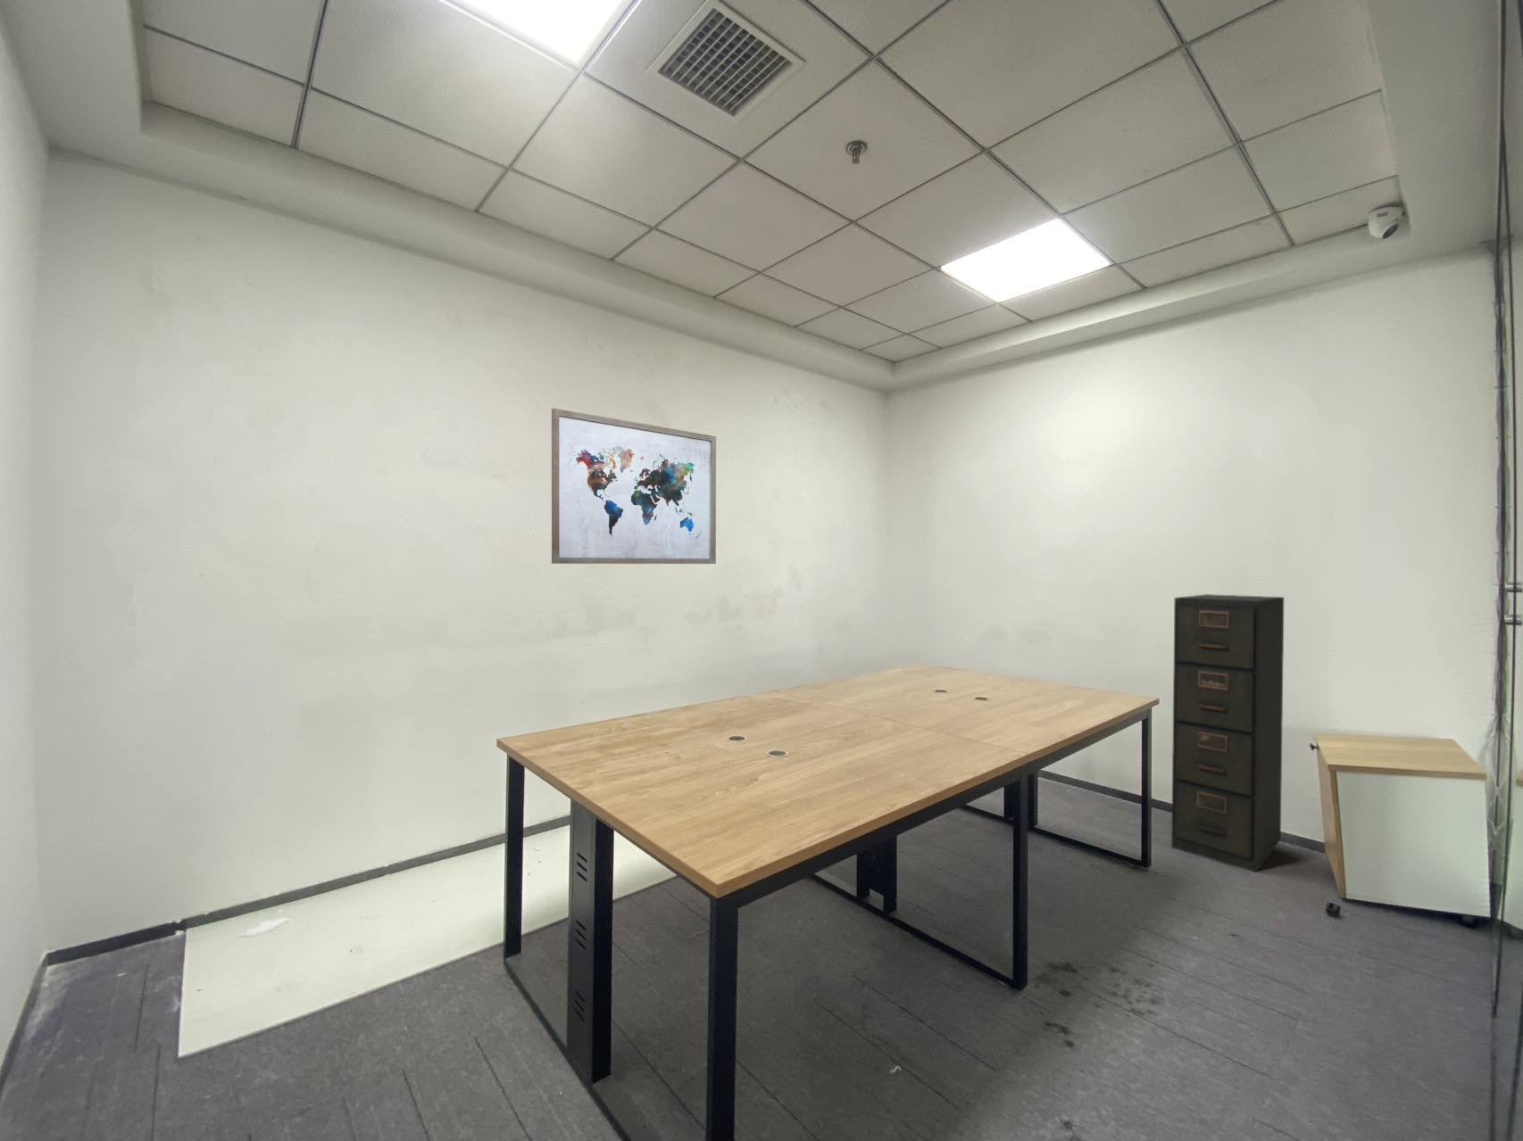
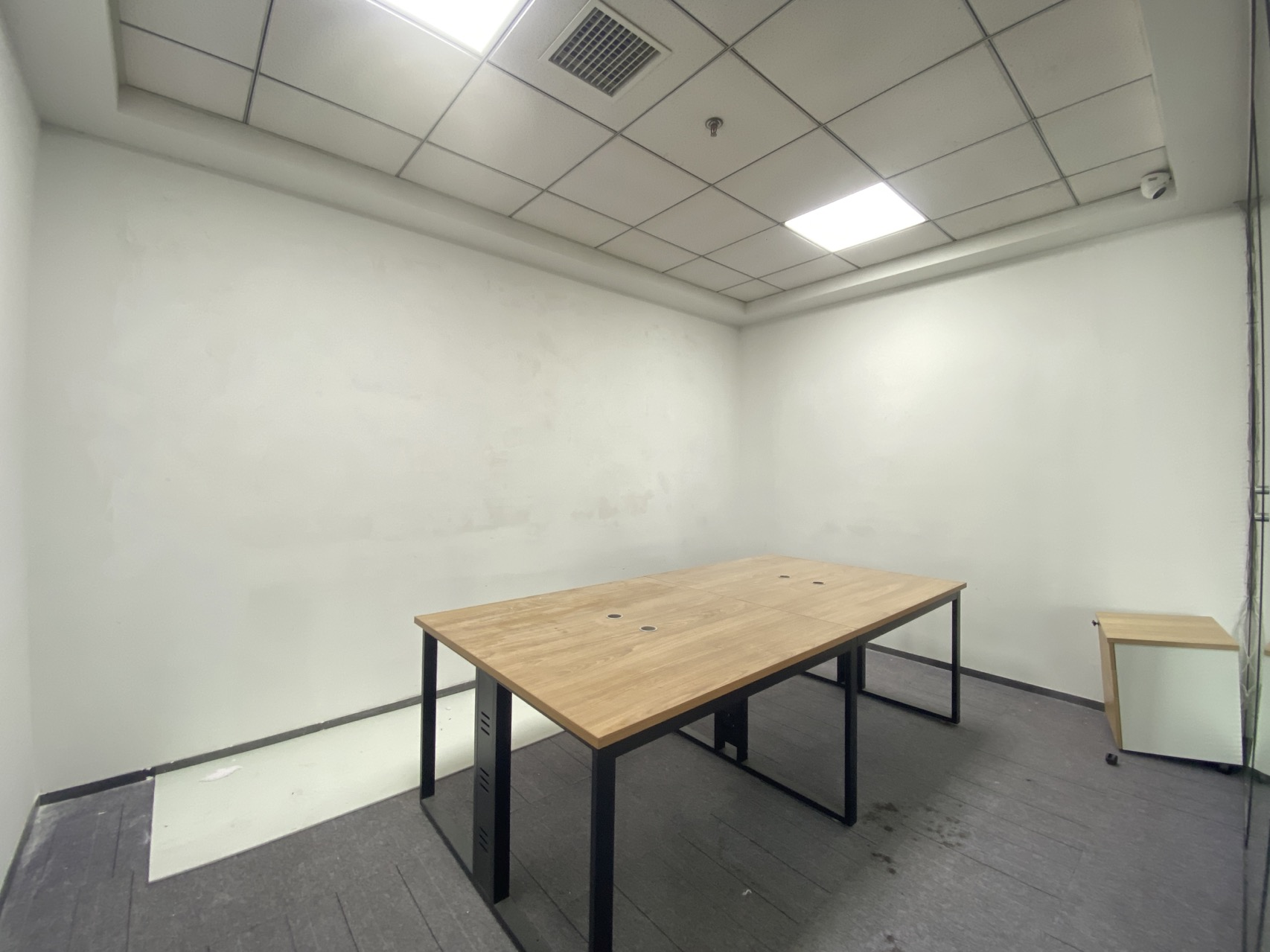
- filing cabinet [1170,593,1284,873]
- wall art [550,408,717,565]
